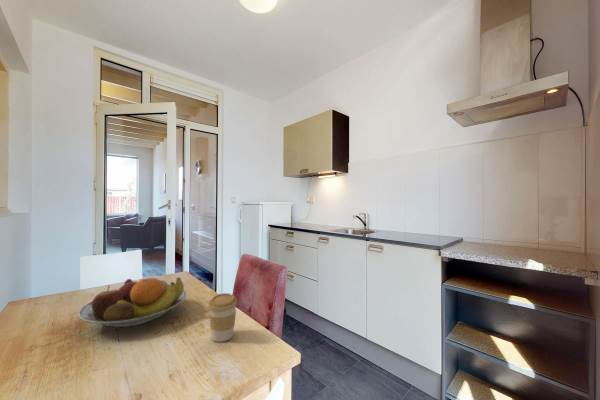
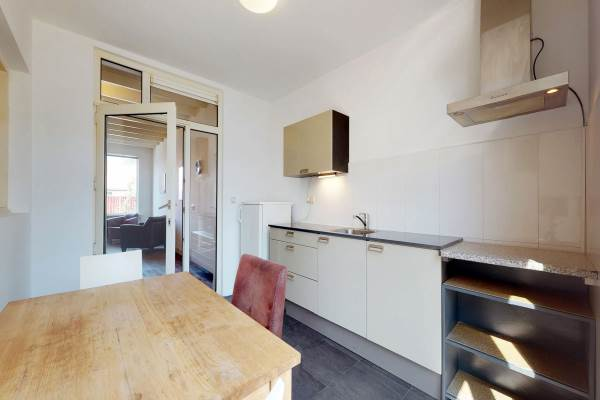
- coffee cup [207,292,238,343]
- fruit bowl [77,276,188,328]
